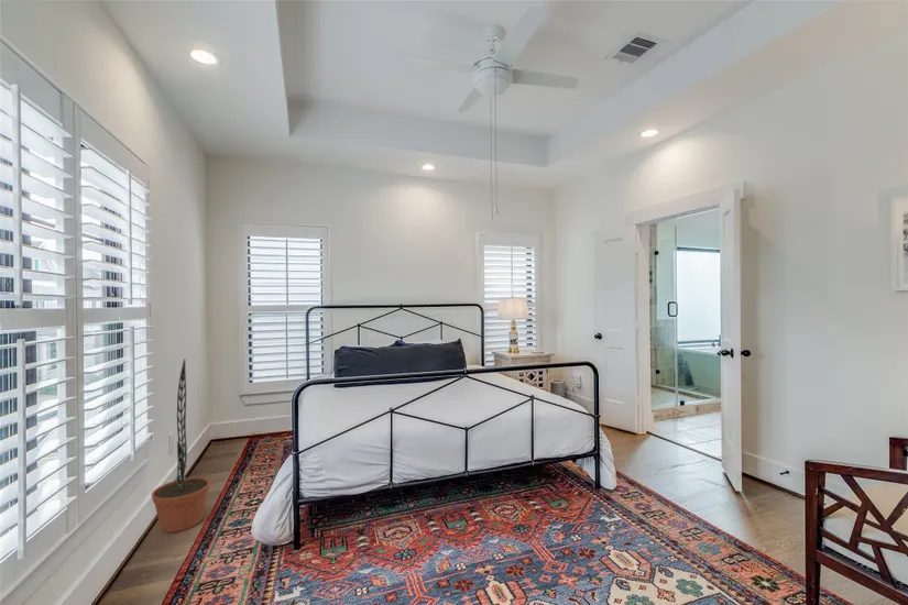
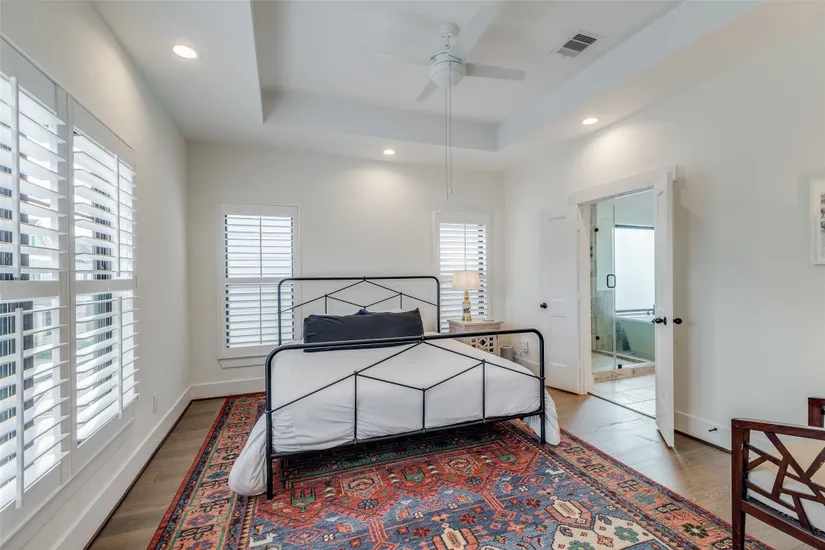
- decorative plant [151,358,211,534]
